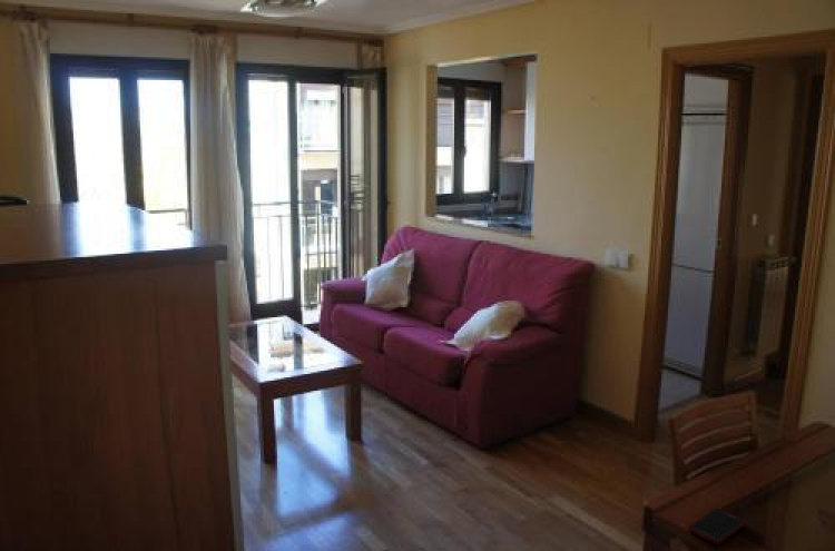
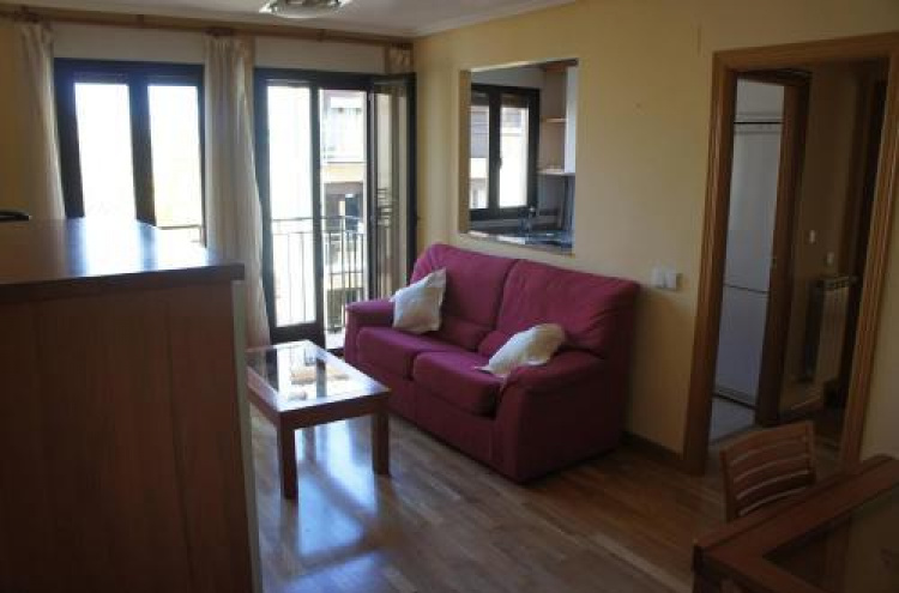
- cell phone [687,508,748,545]
